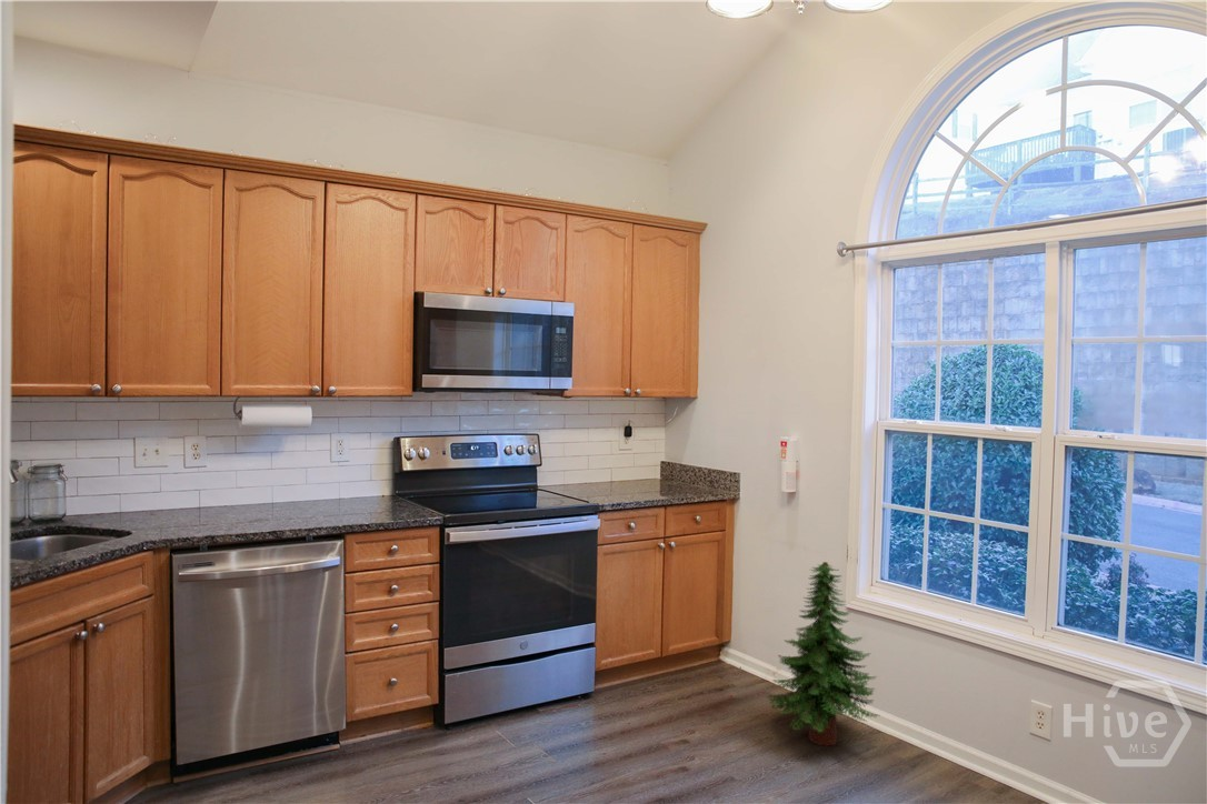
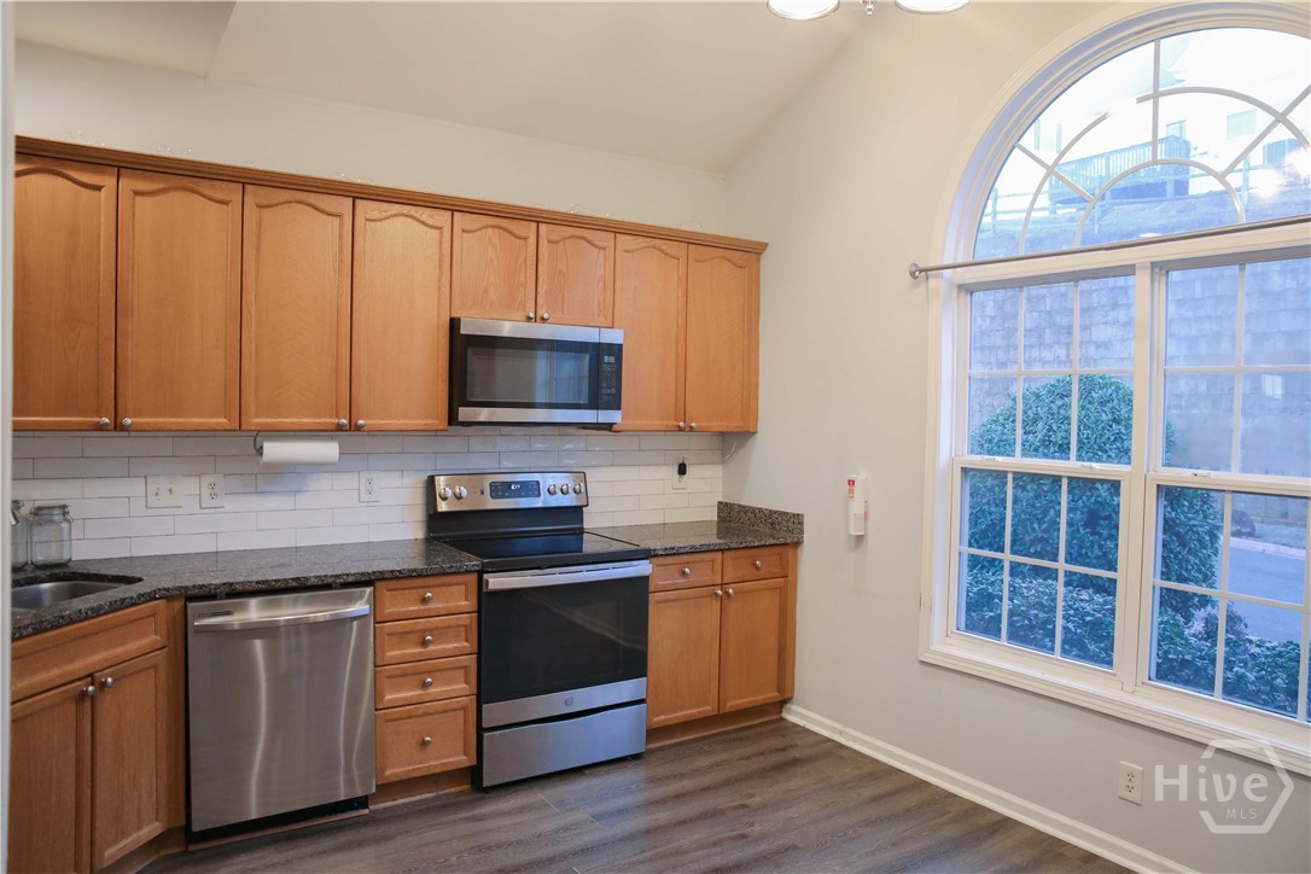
- tree [766,561,881,746]
